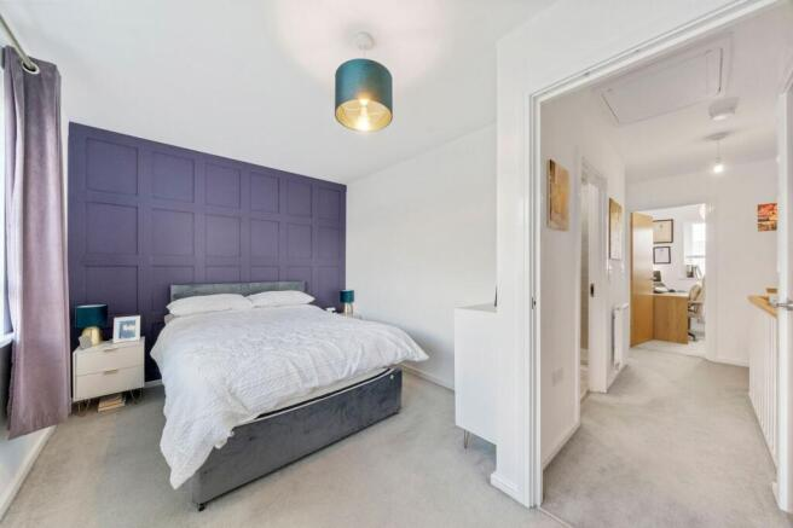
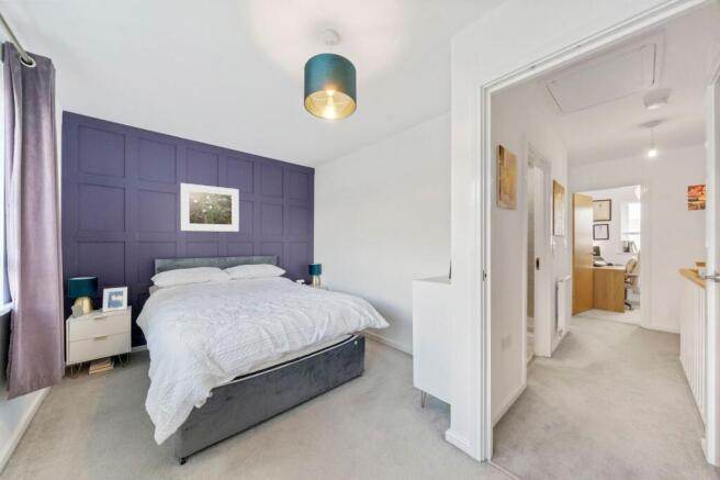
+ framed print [179,182,240,233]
